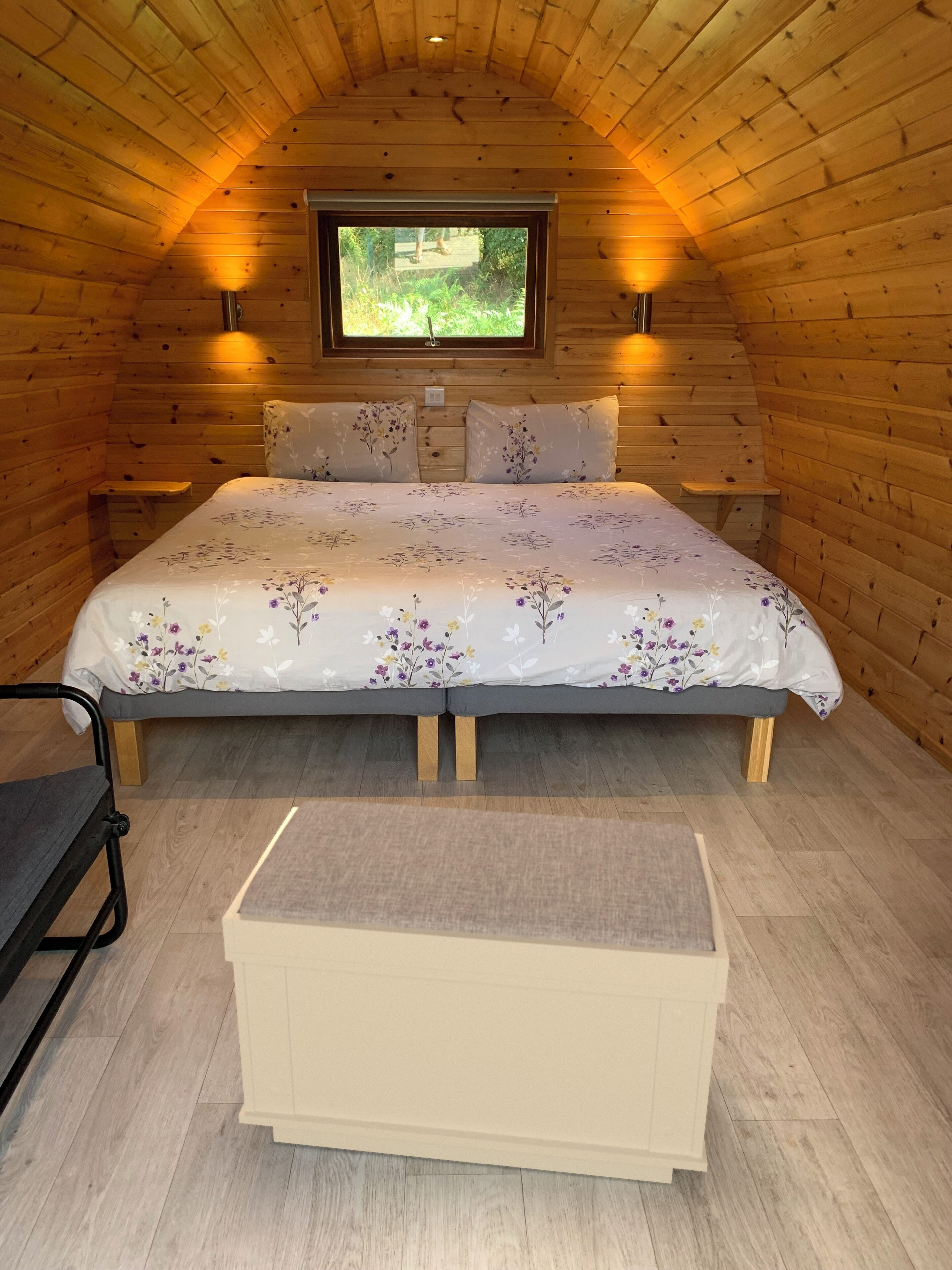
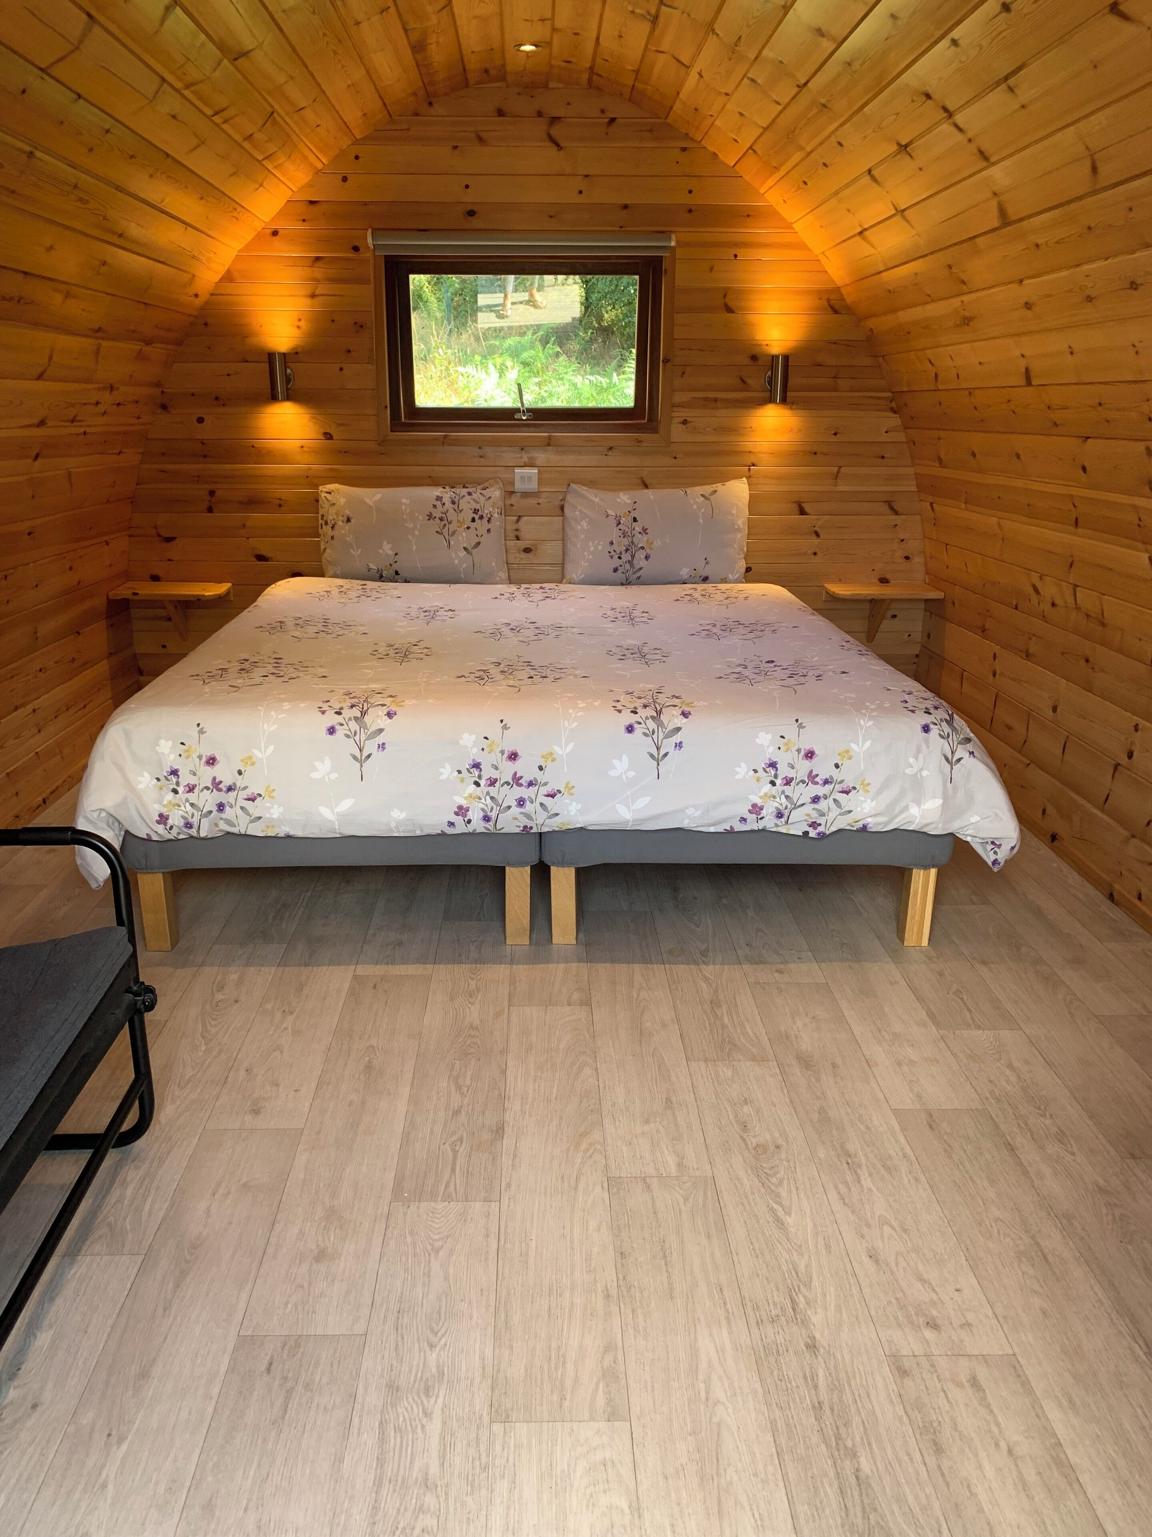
- bench [222,800,730,1184]
